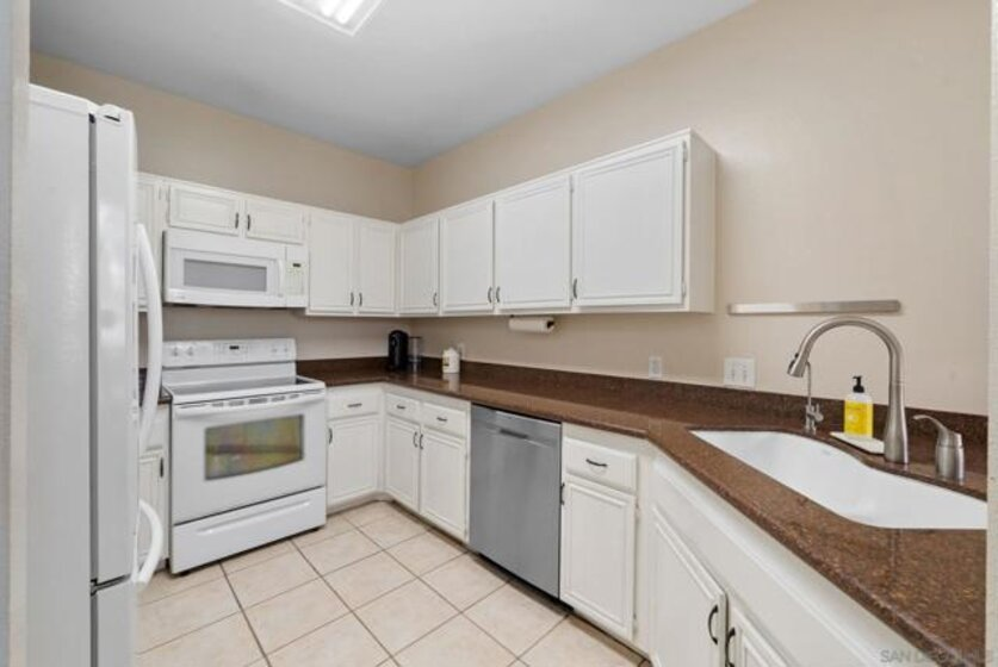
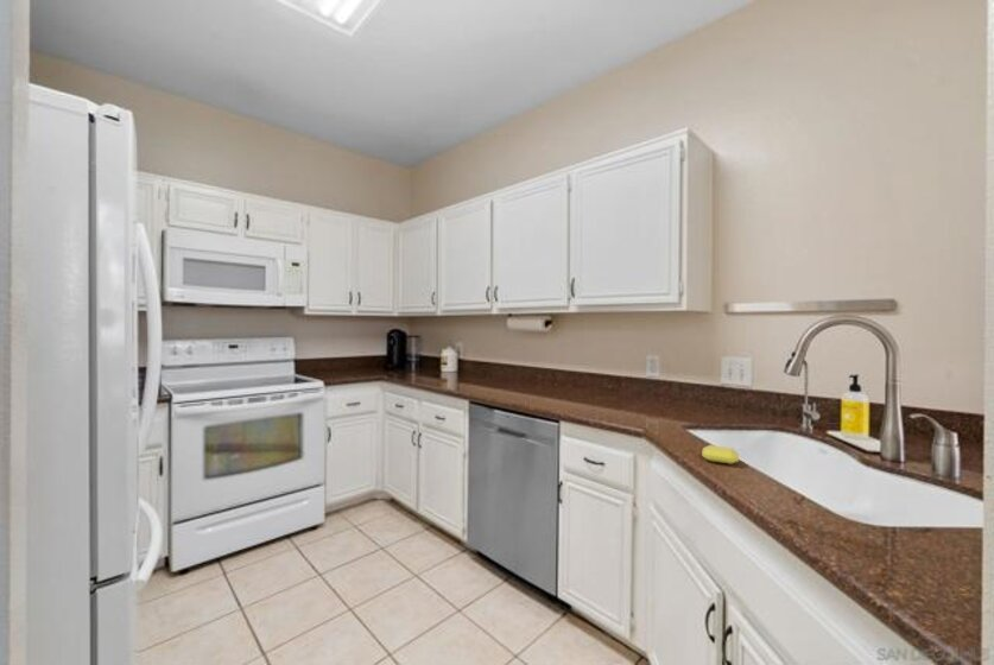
+ soap bar [701,444,740,466]
